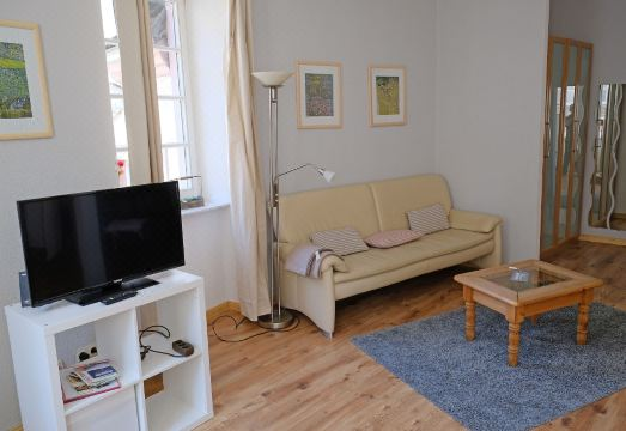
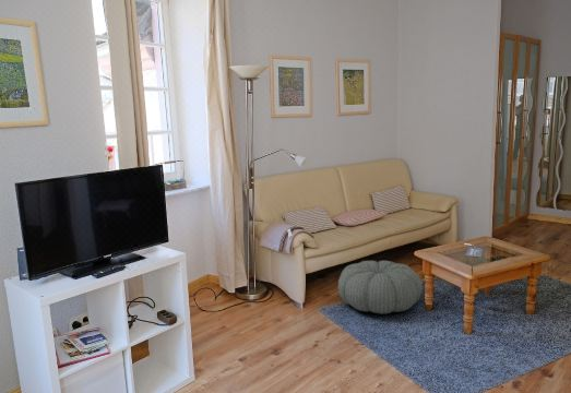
+ pouf [337,260,424,314]
